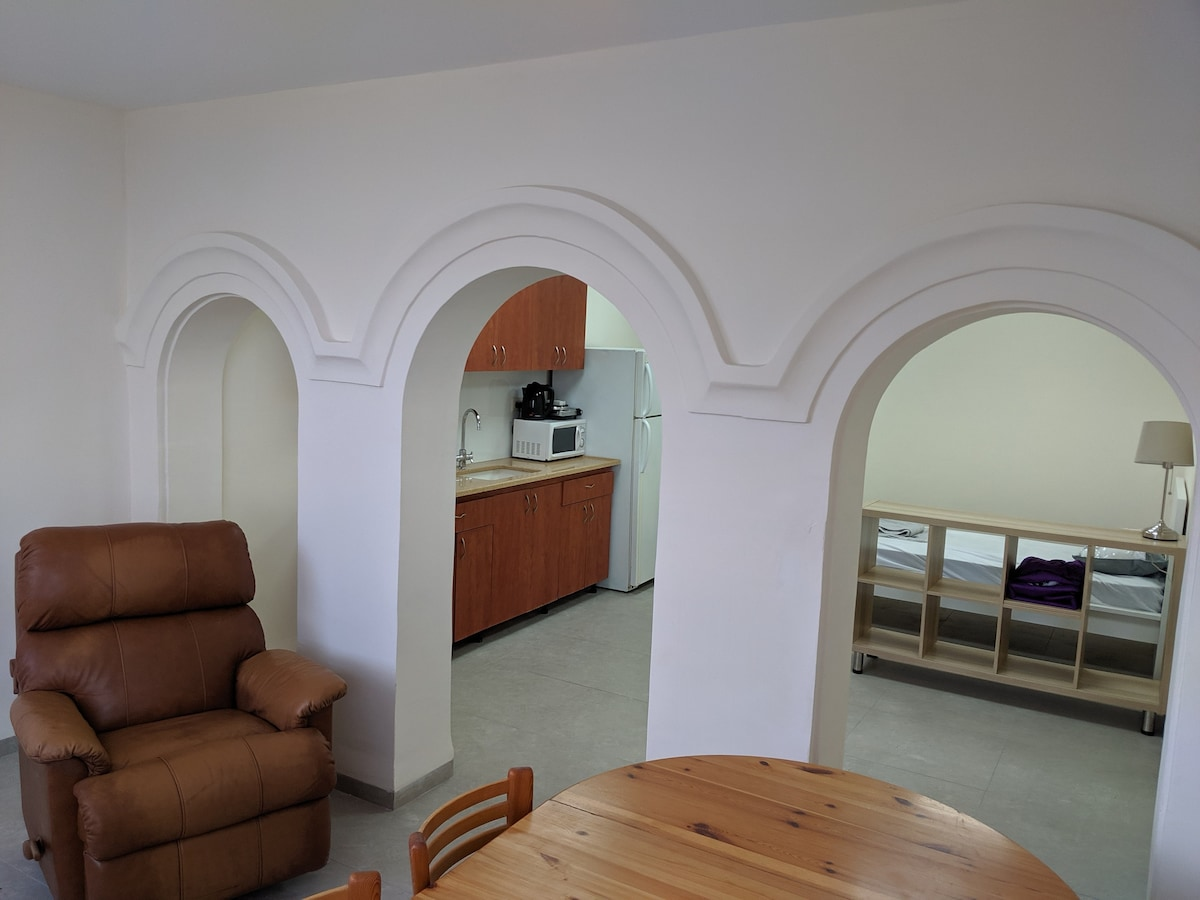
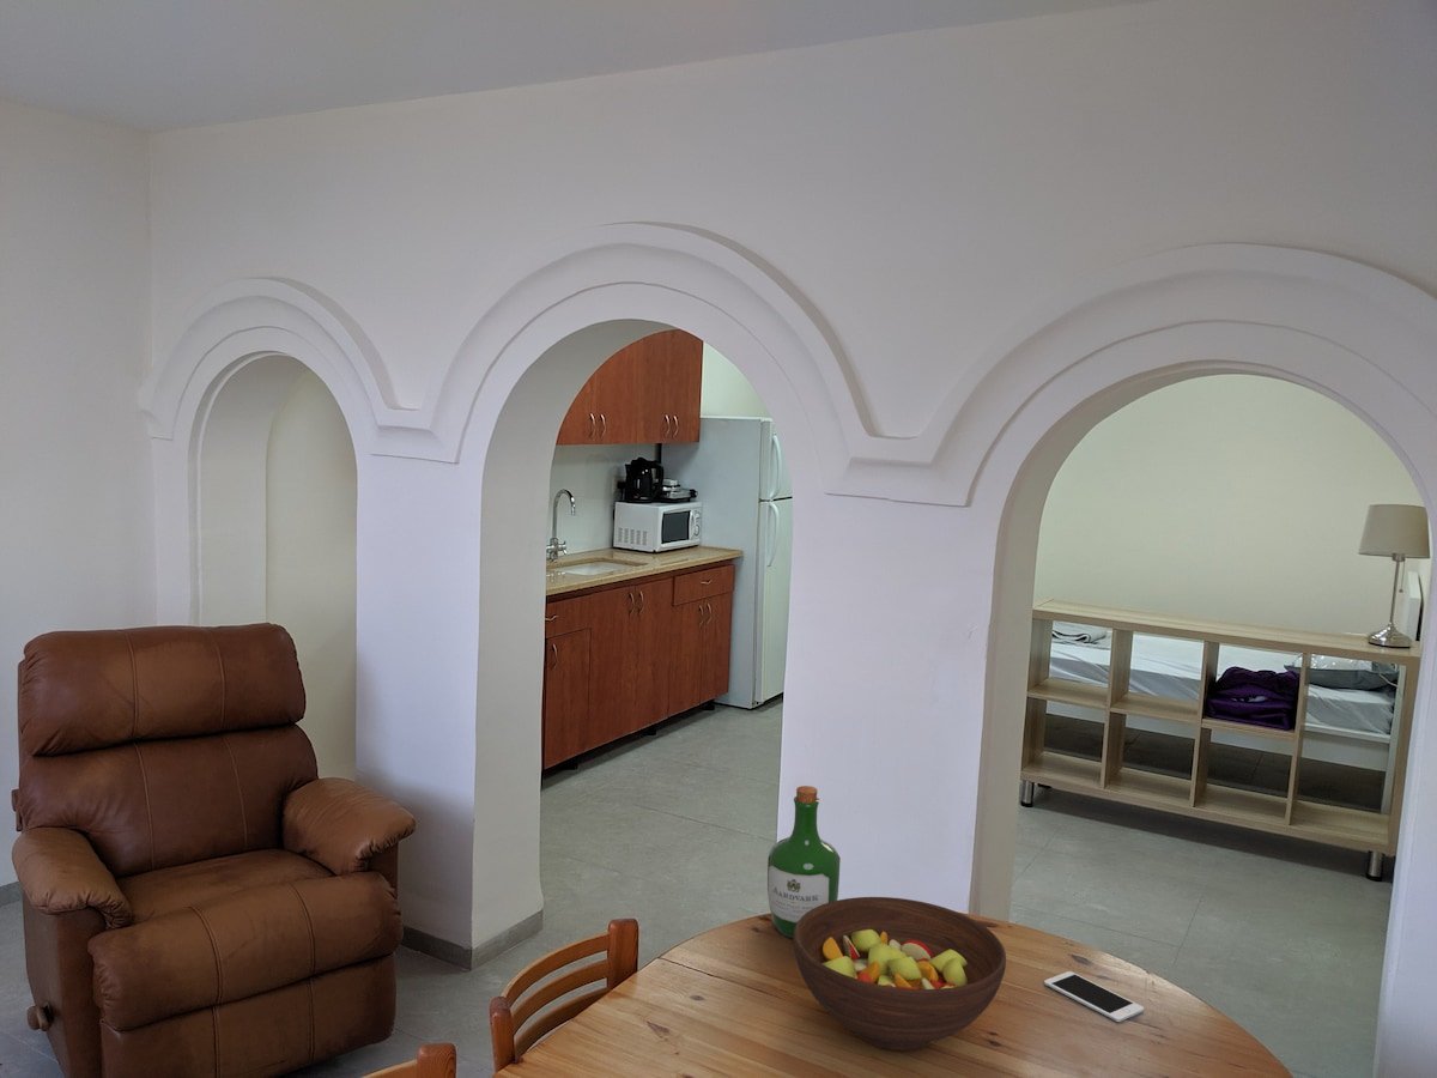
+ fruit bowl [792,896,1007,1052]
+ wine bottle [766,785,842,939]
+ cell phone [1043,970,1145,1023]
